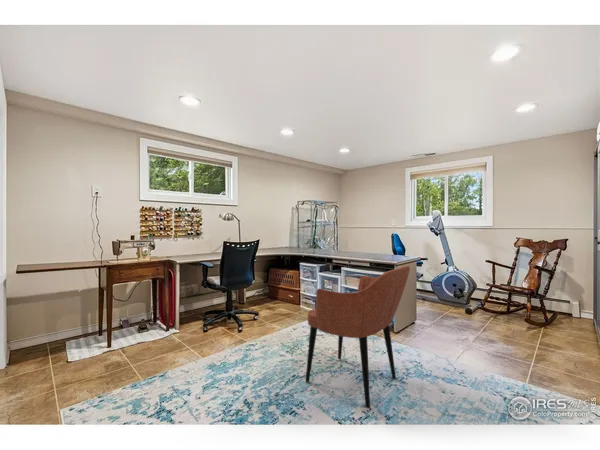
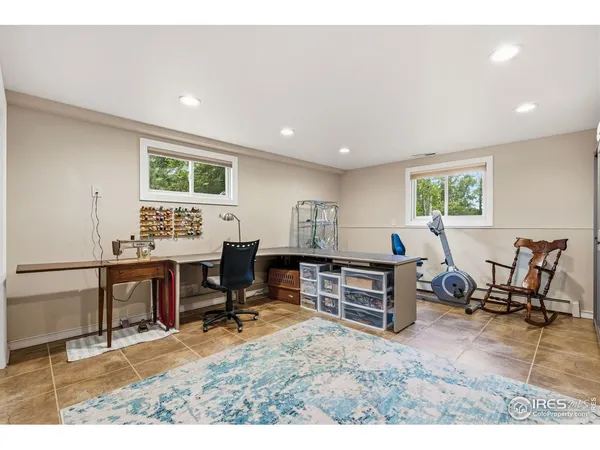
- armchair [305,265,411,409]
